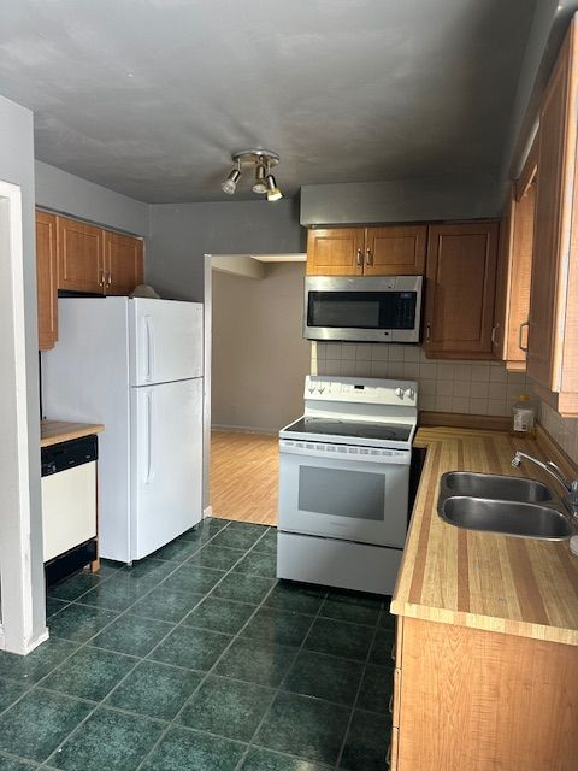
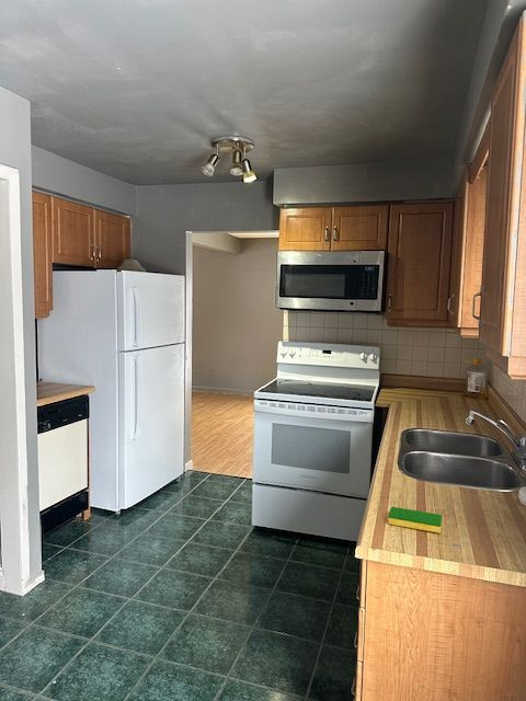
+ dish sponge [387,506,443,535]
